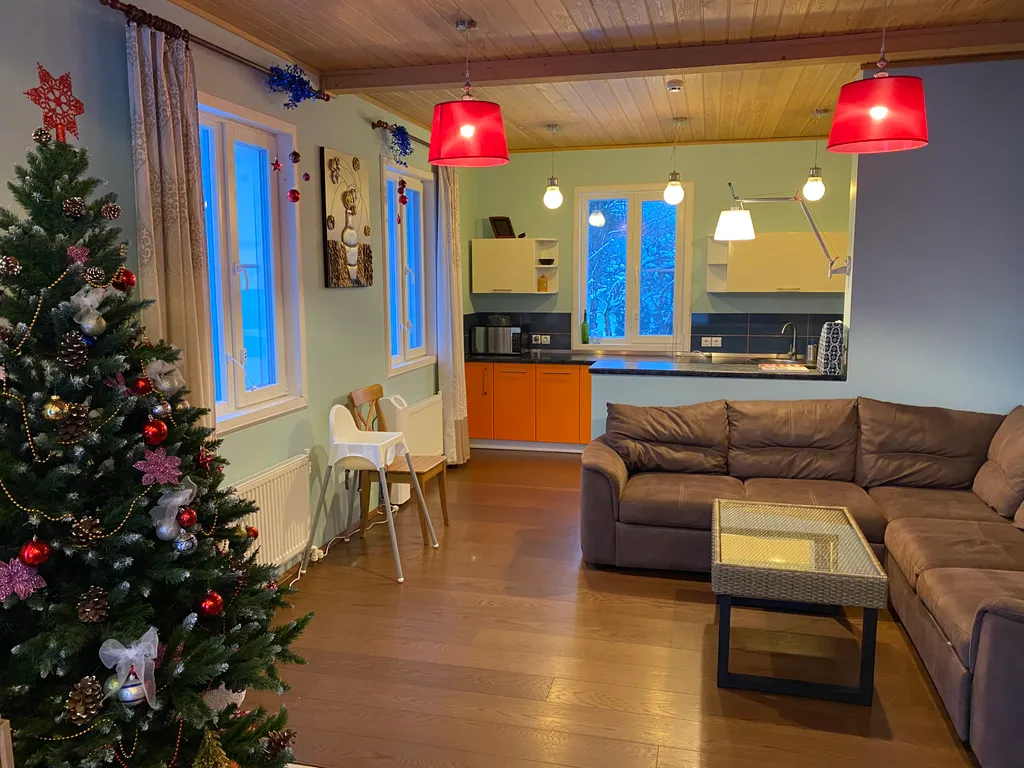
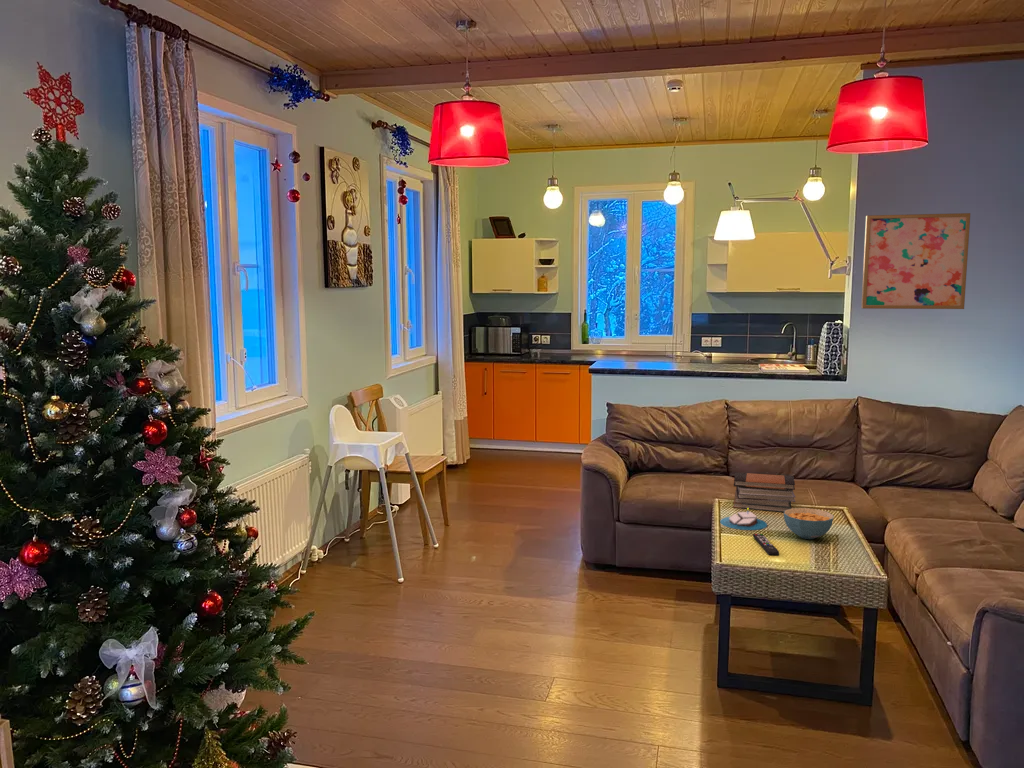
+ remote control [752,533,780,556]
+ candle [719,510,768,531]
+ cereal bowl [783,507,835,540]
+ book stack [732,472,796,513]
+ wall art [860,212,971,310]
